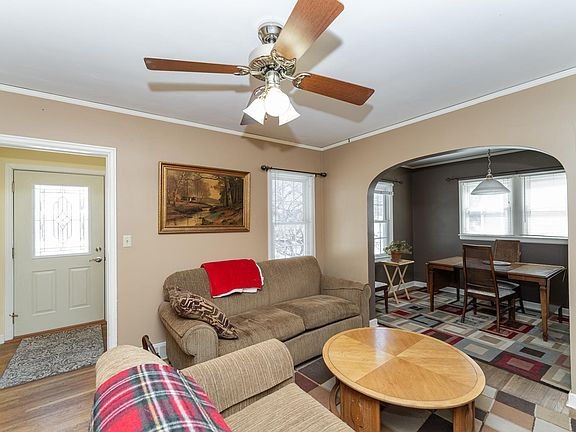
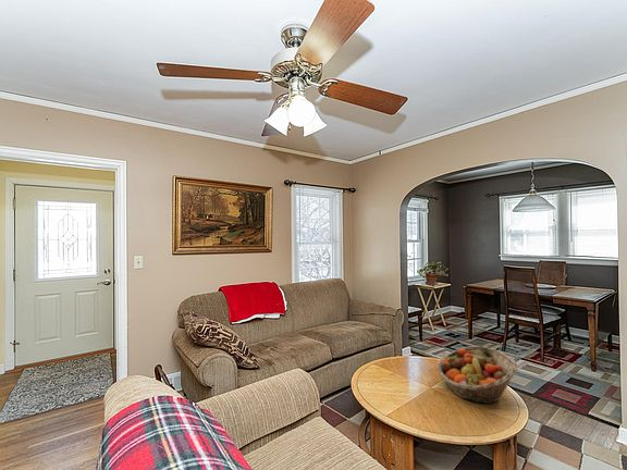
+ fruit basket [435,345,519,405]
